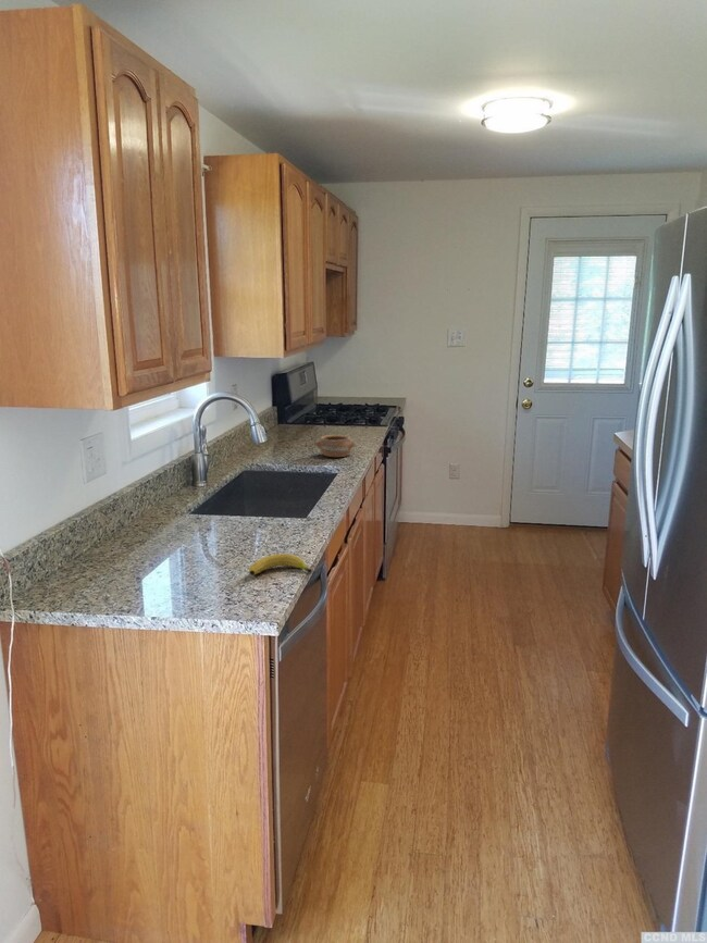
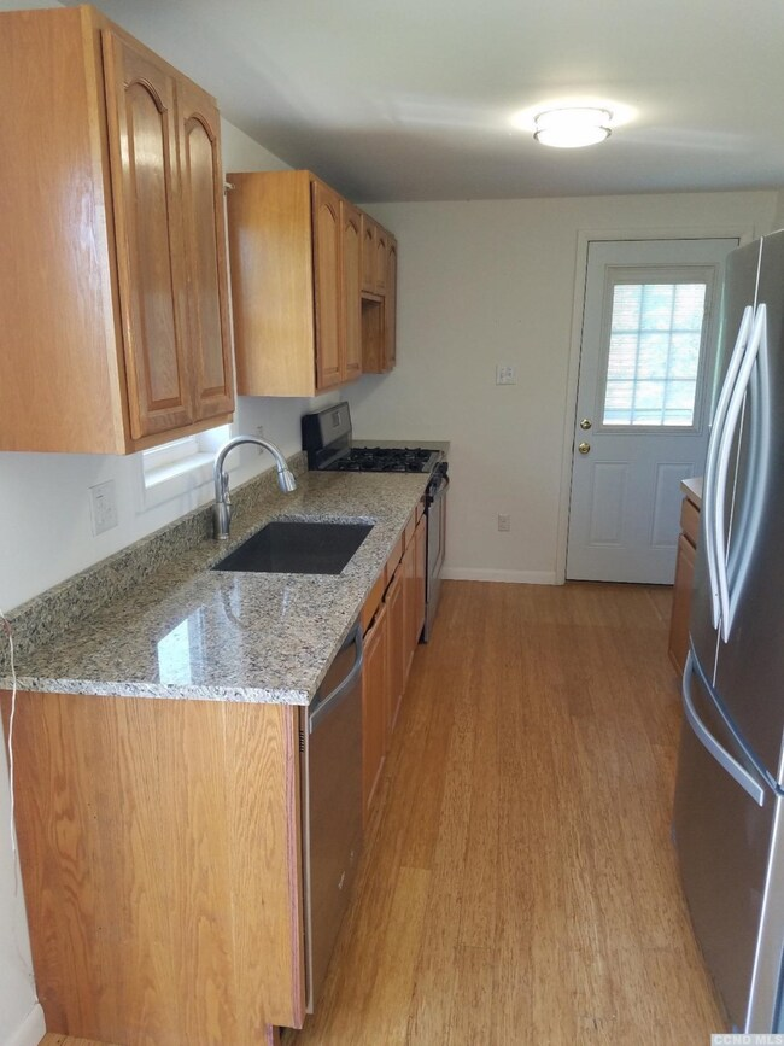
- fruit [248,553,313,575]
- pottery [314,434,358,458]
